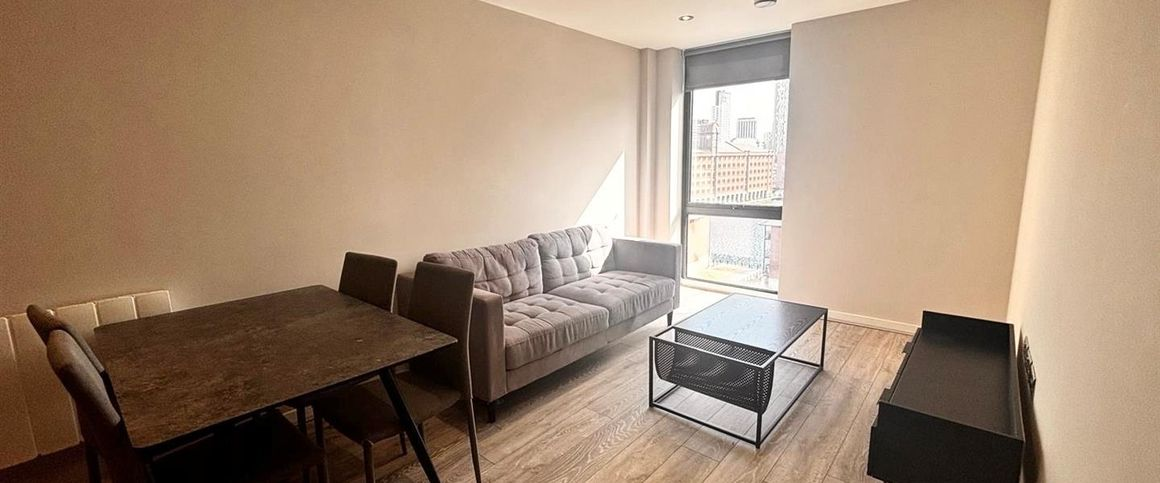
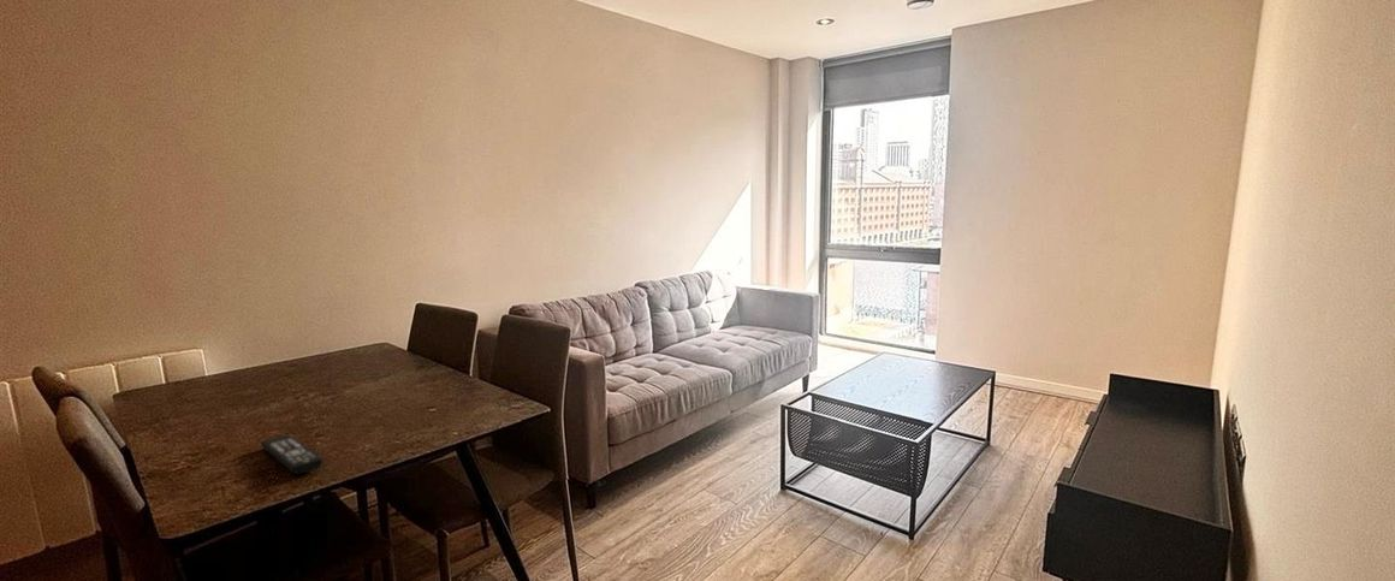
+ remote control [260,434,325,475]
